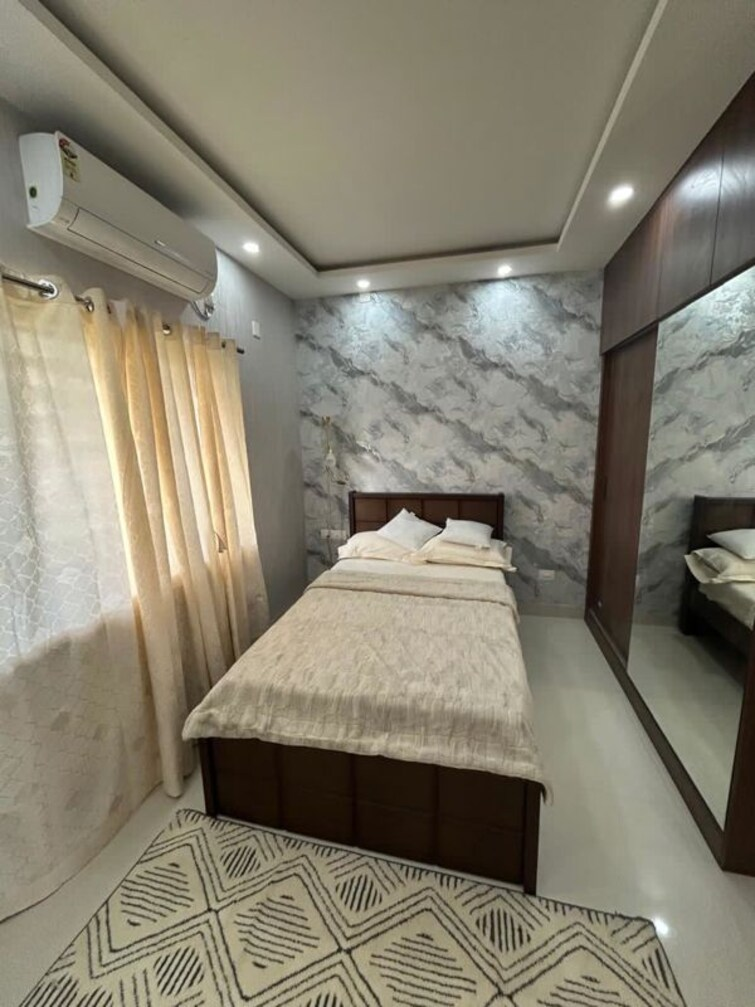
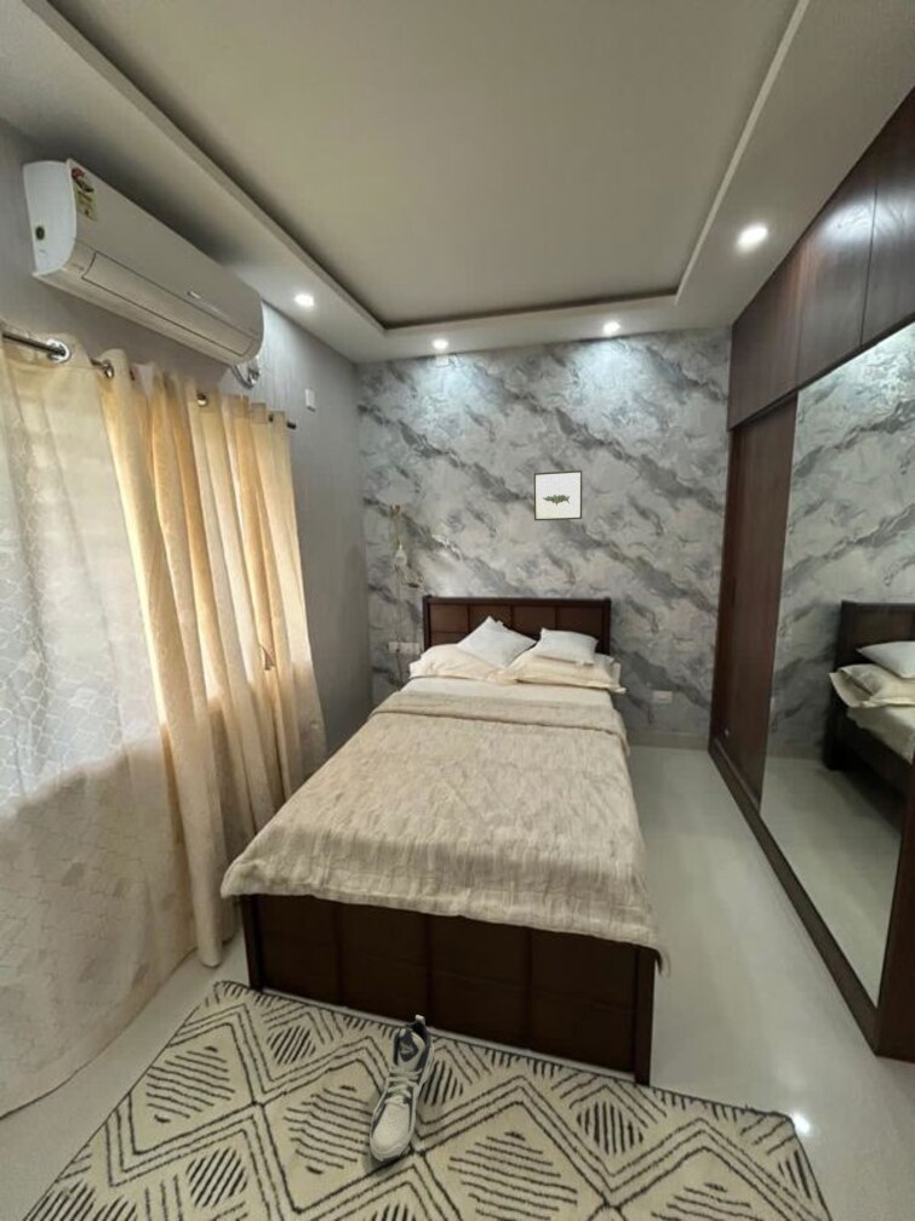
+ wall art [532,469,583,521]
+ sneaker [368,1014,435,1163]
